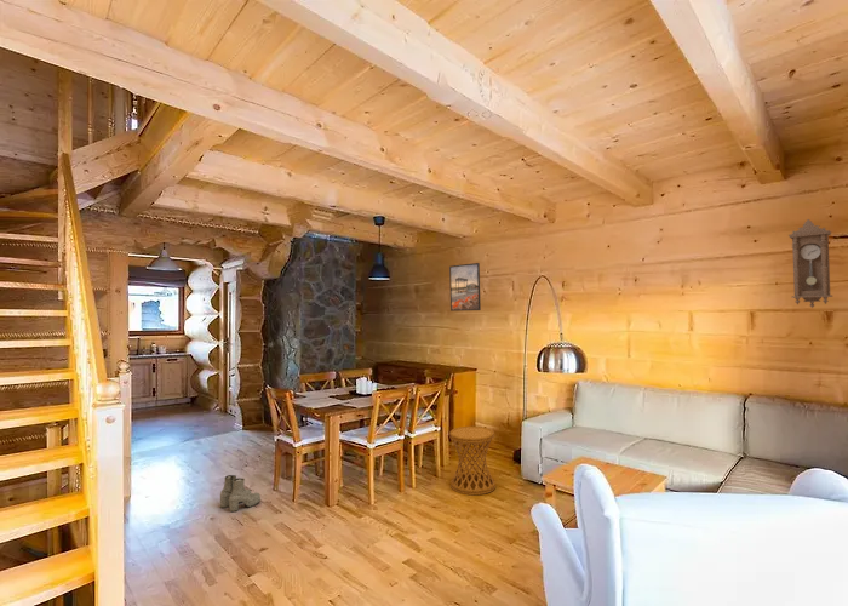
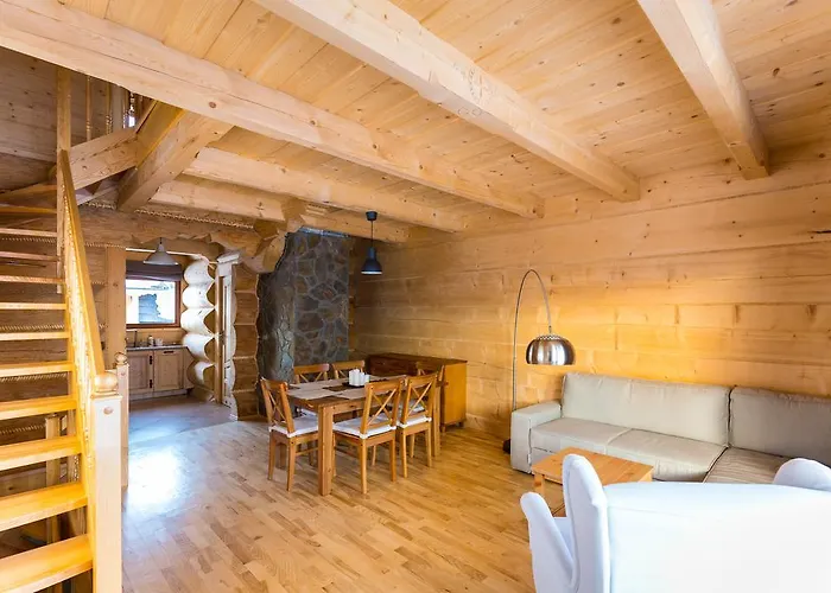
- side table [448,425,497,497]
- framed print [448,262,482,313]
- pendulum clock [787,218,833,309]
- boots [219,474,262,513]
